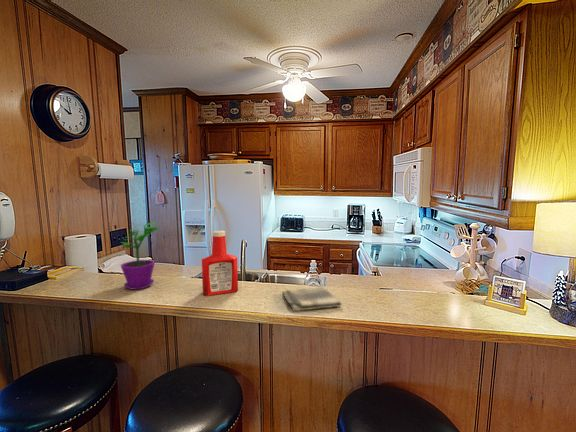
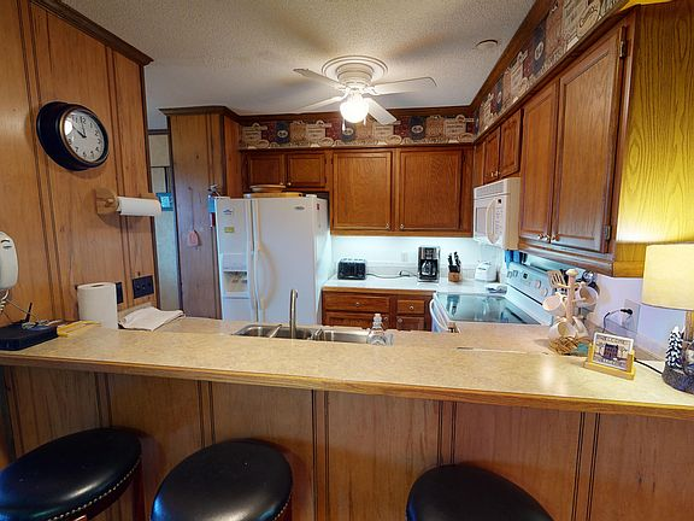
- soap bottle [201,230,239,297]
- dish towel [281,286,343,312]
- flower pot [119,221,160,291]
